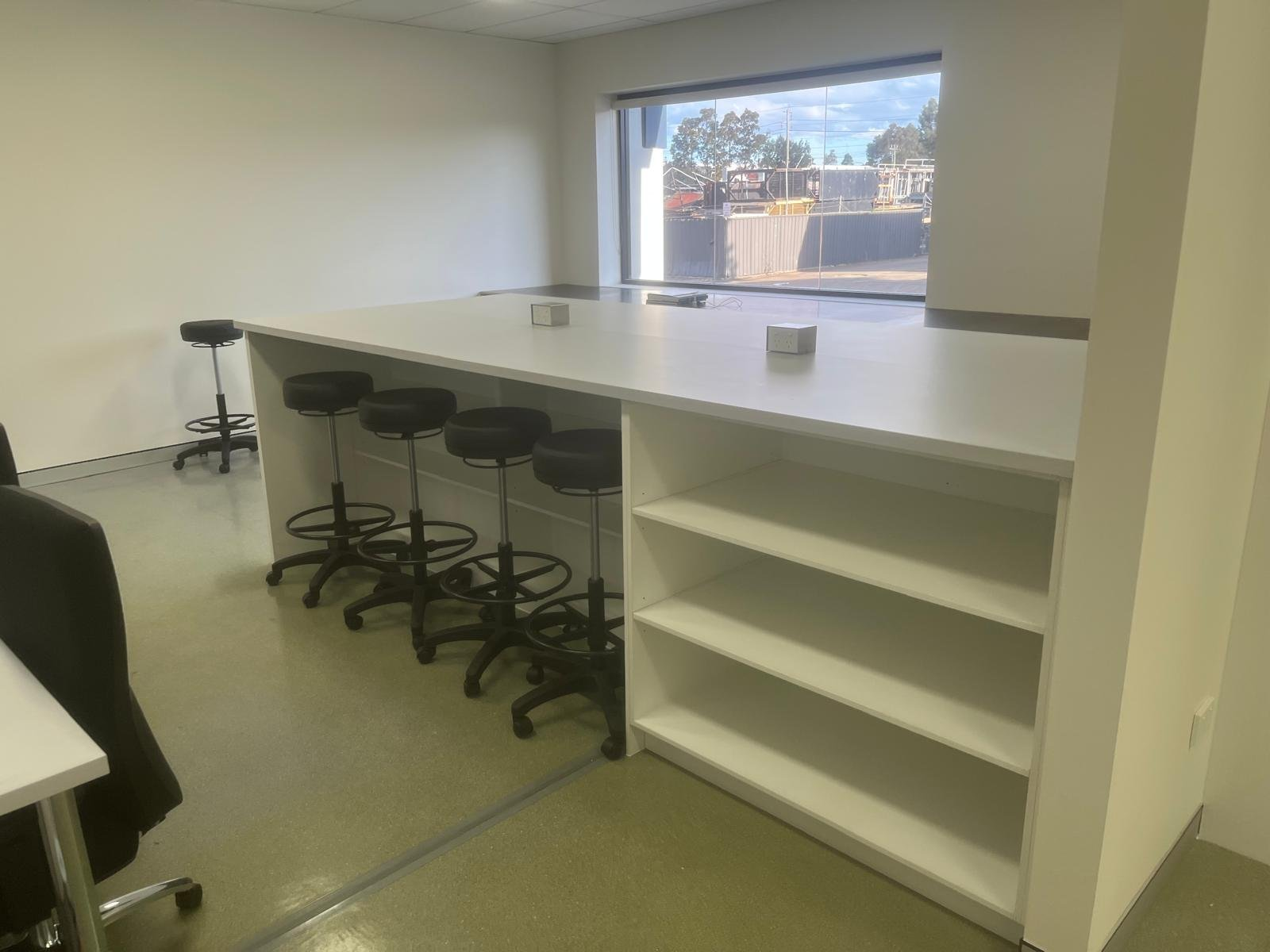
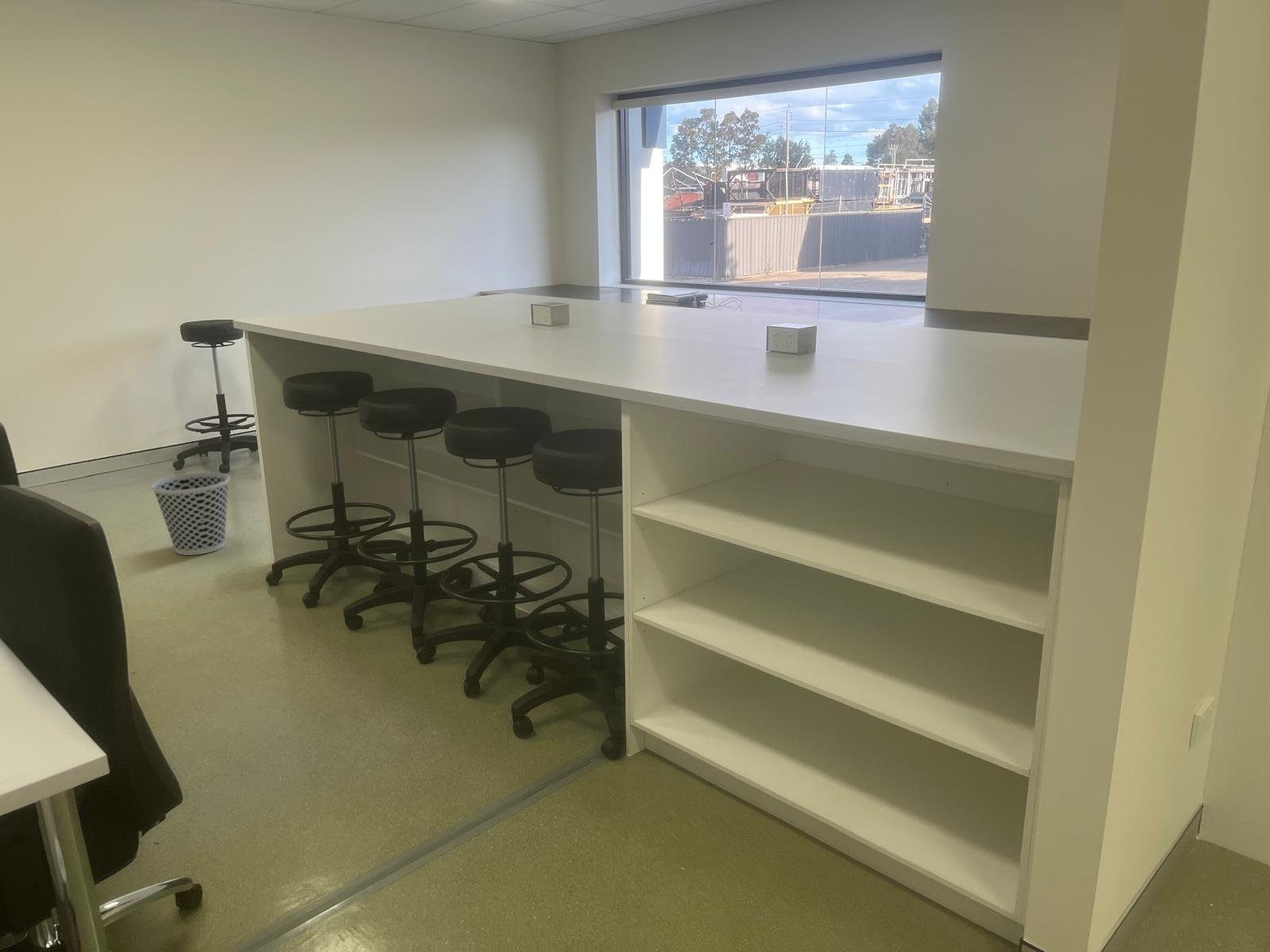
+ wastebasket [151,471,230,556]
